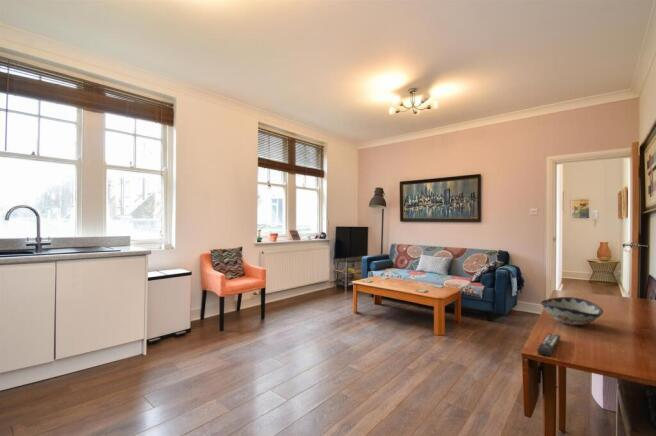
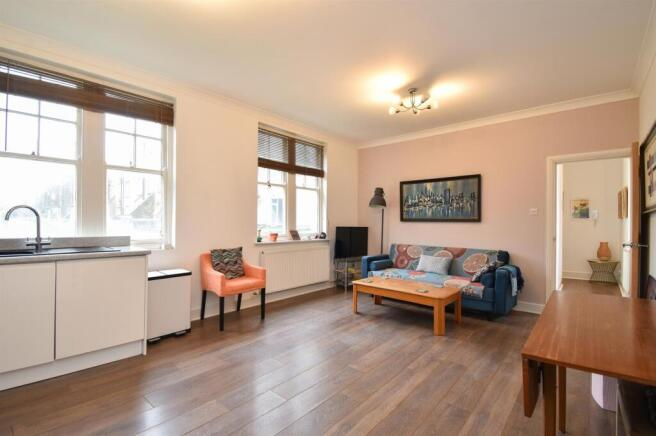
- remote control [536,332,561,358]
- decorative bowl [539,296,604,326]
